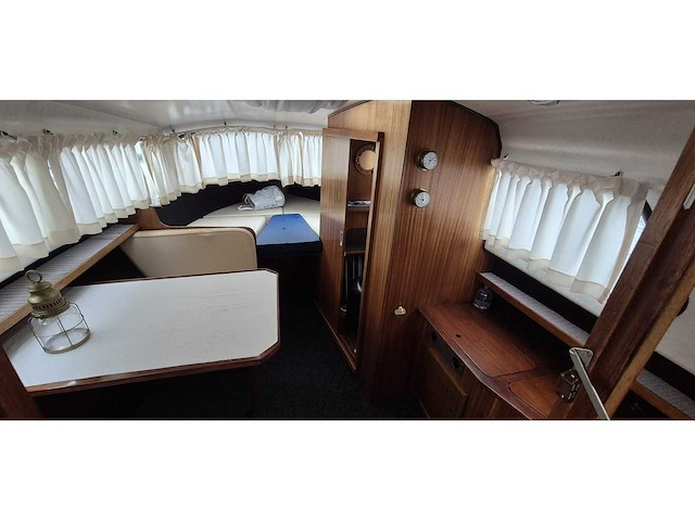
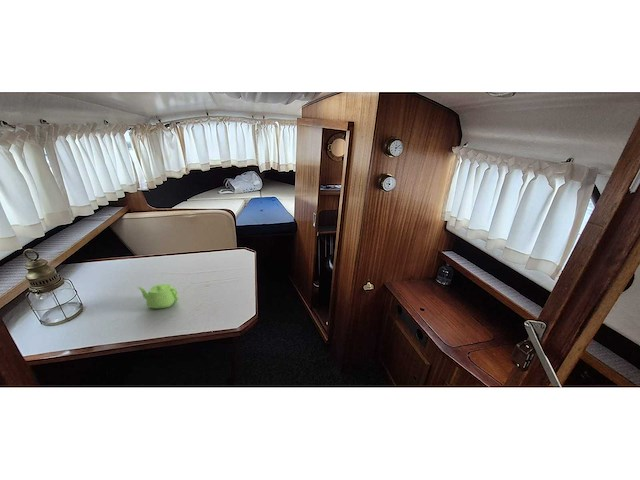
+ teapot [136,283,180,309]
